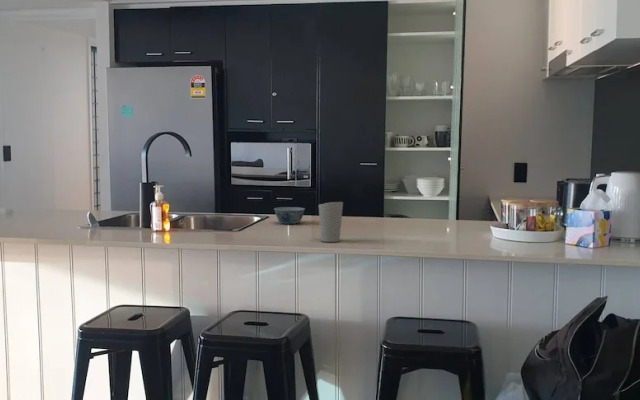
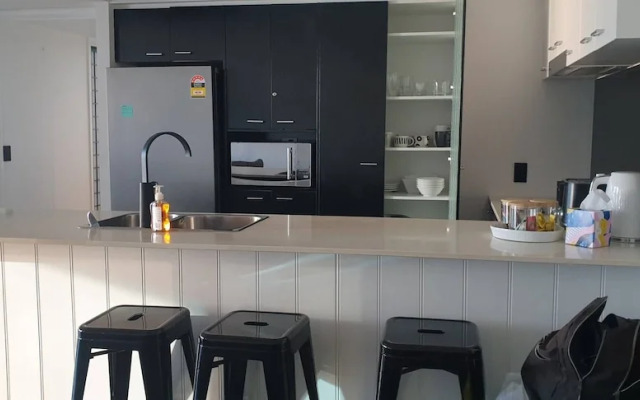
- bowl [273,206,306,225]
- cup [318,201,344,243]
